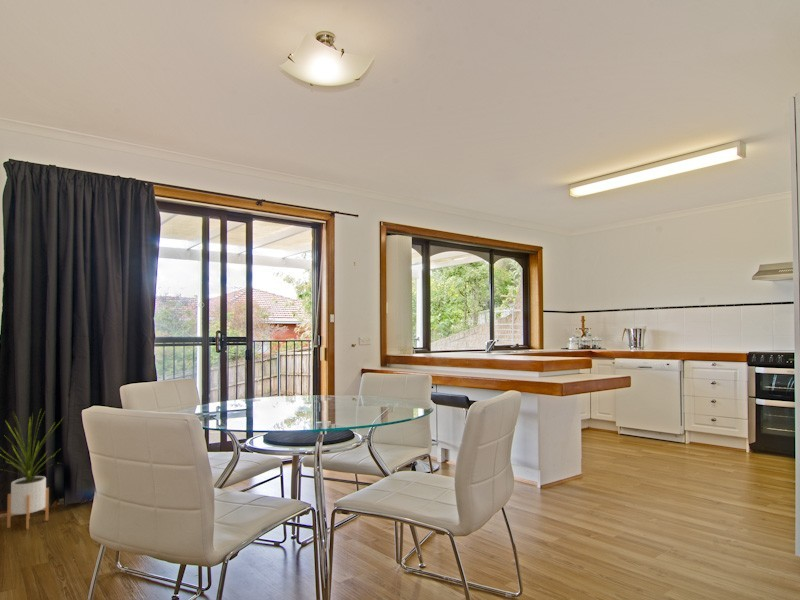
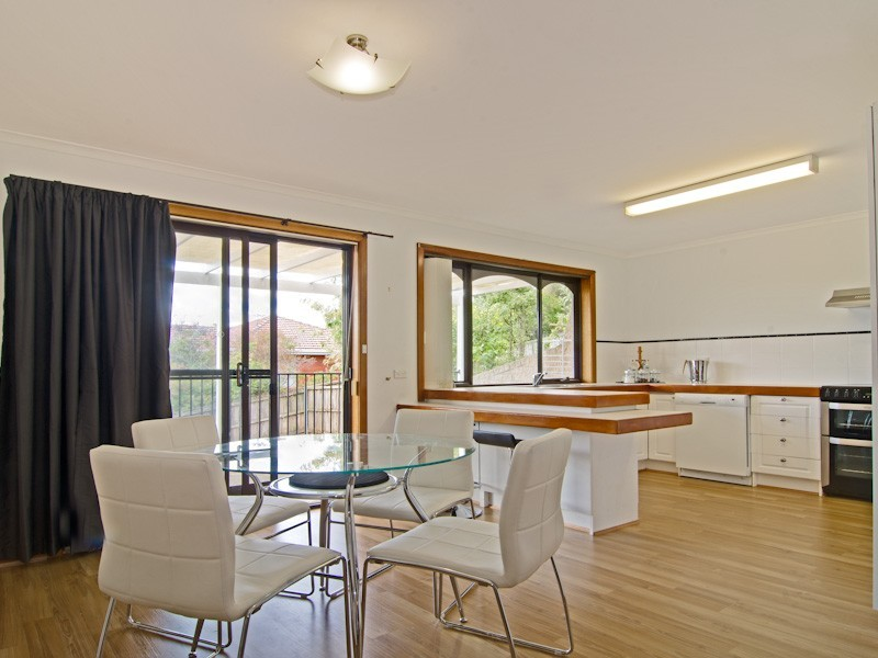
- house plant [0,409,65,530]
